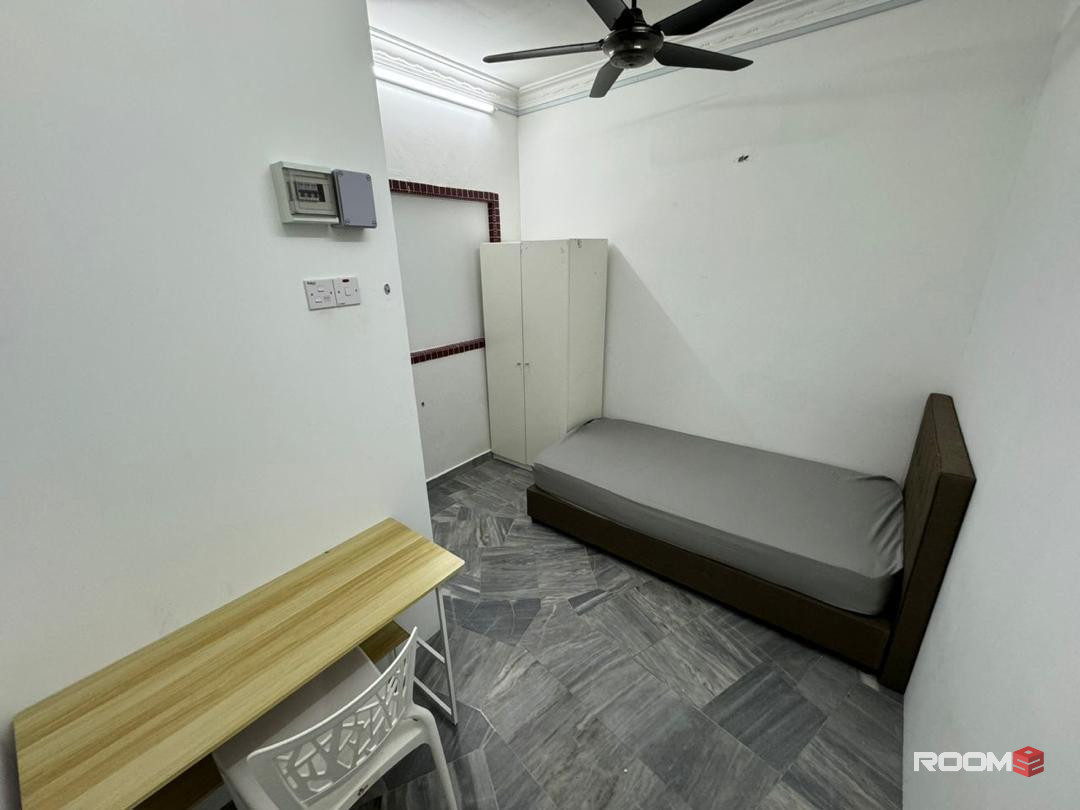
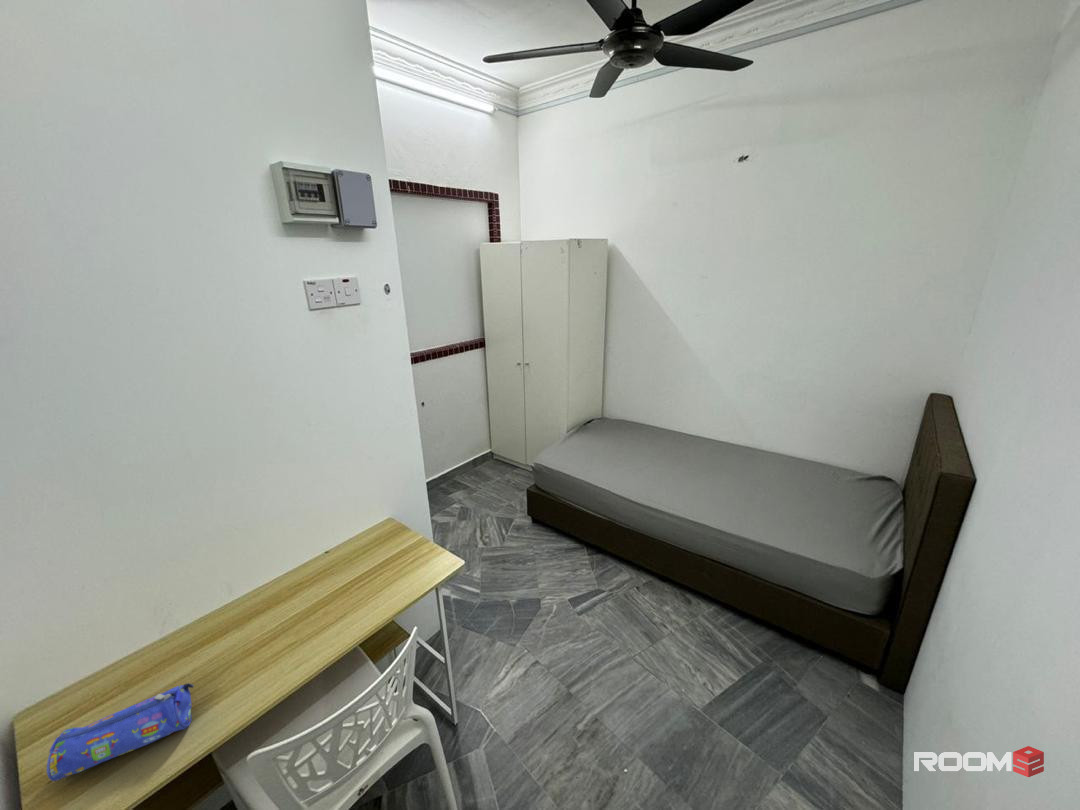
+ pencil case [46,682,195,782]
